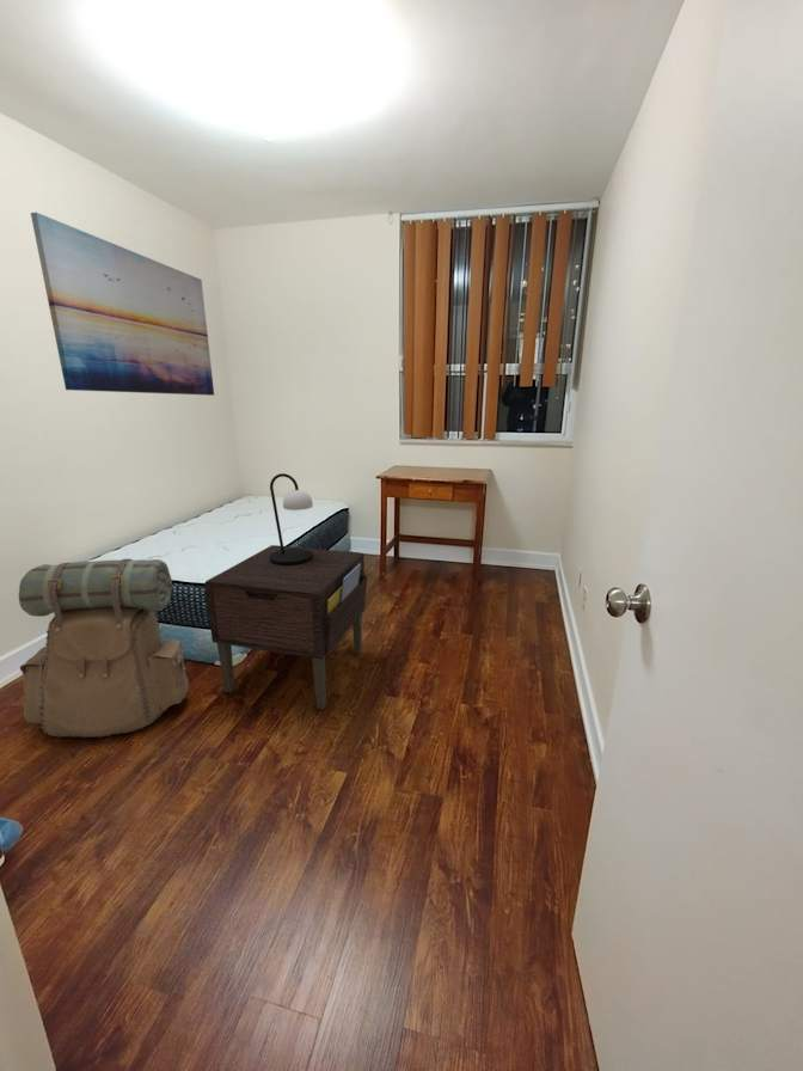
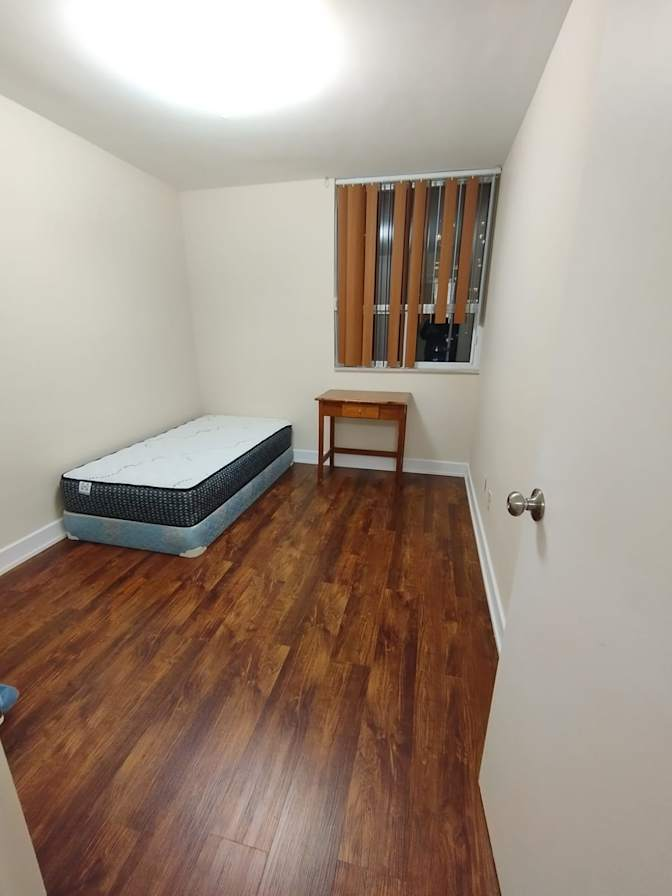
- wall art [30,212,215,397]
- backpack [18,558,190,739]
- nightstand [203,544,368,711]
- table lamp [269,472,314,565]
